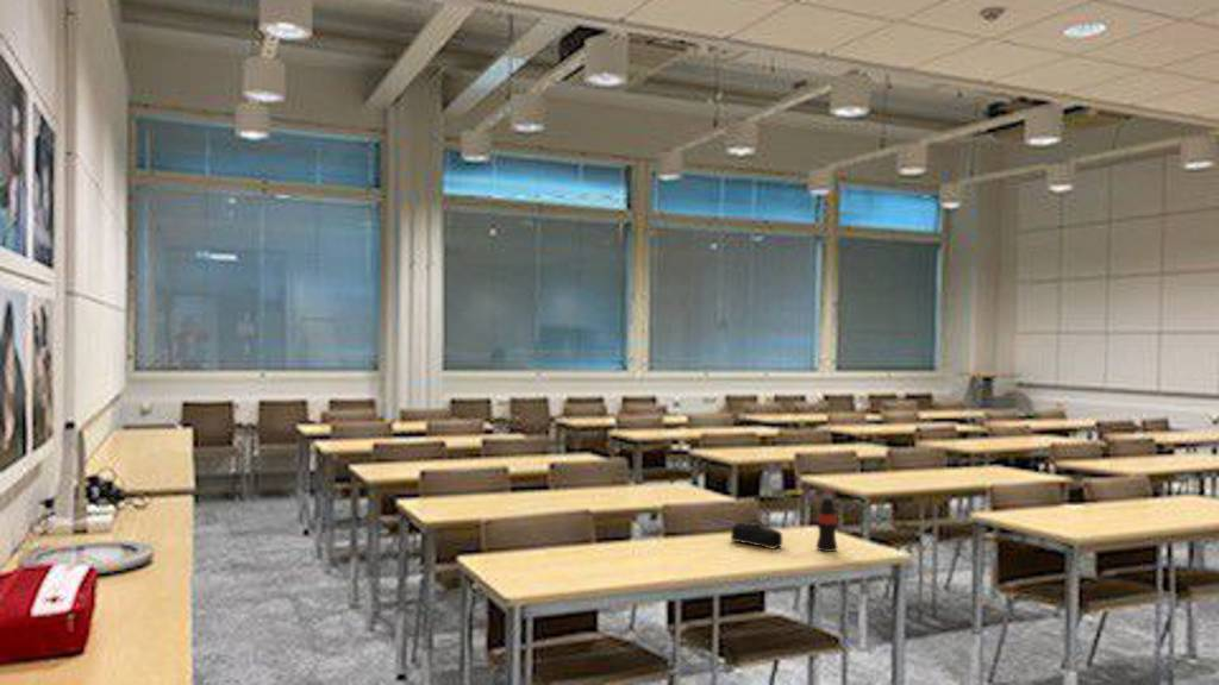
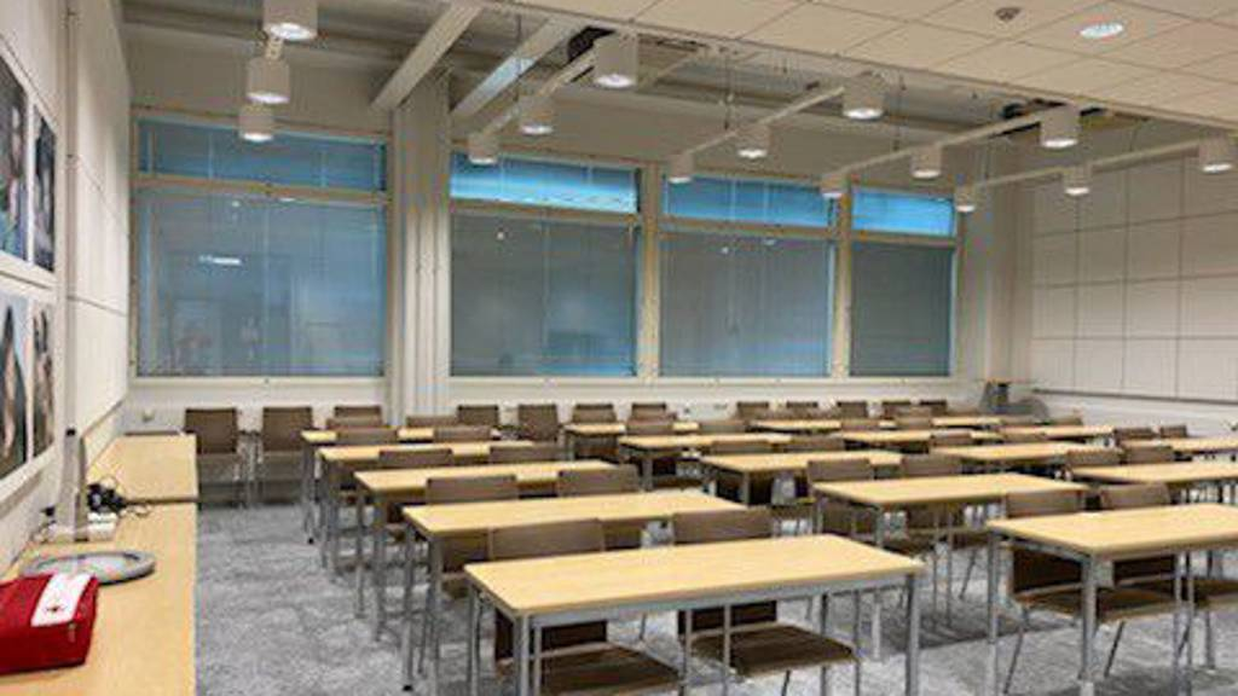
- bottle [815,488,838,553]
- pencil case [730,517,783,551]
